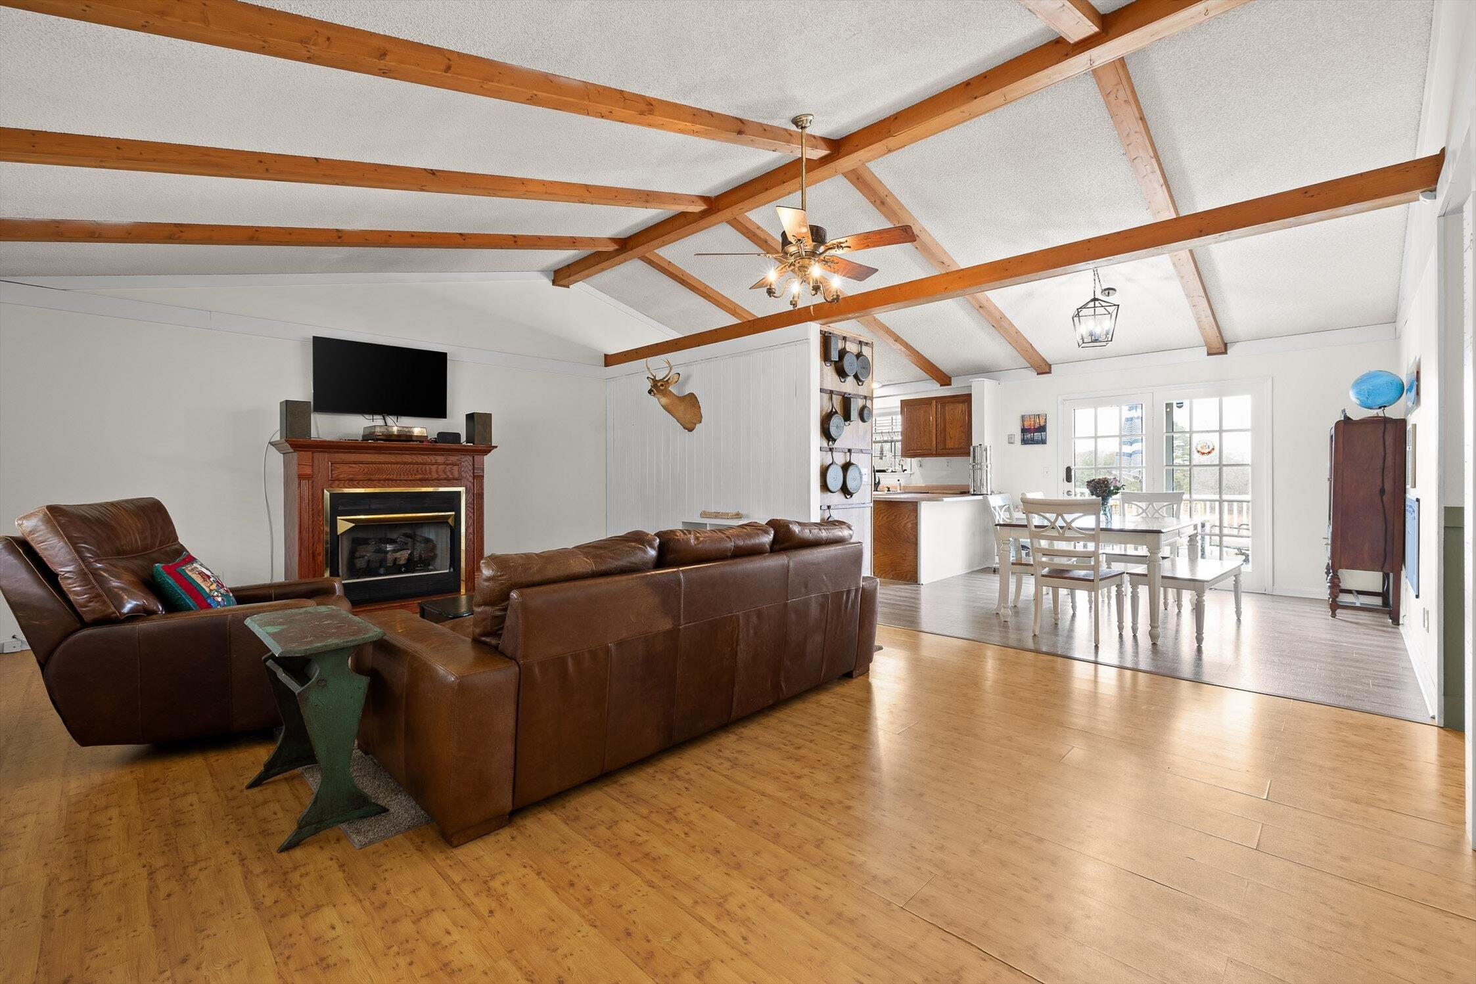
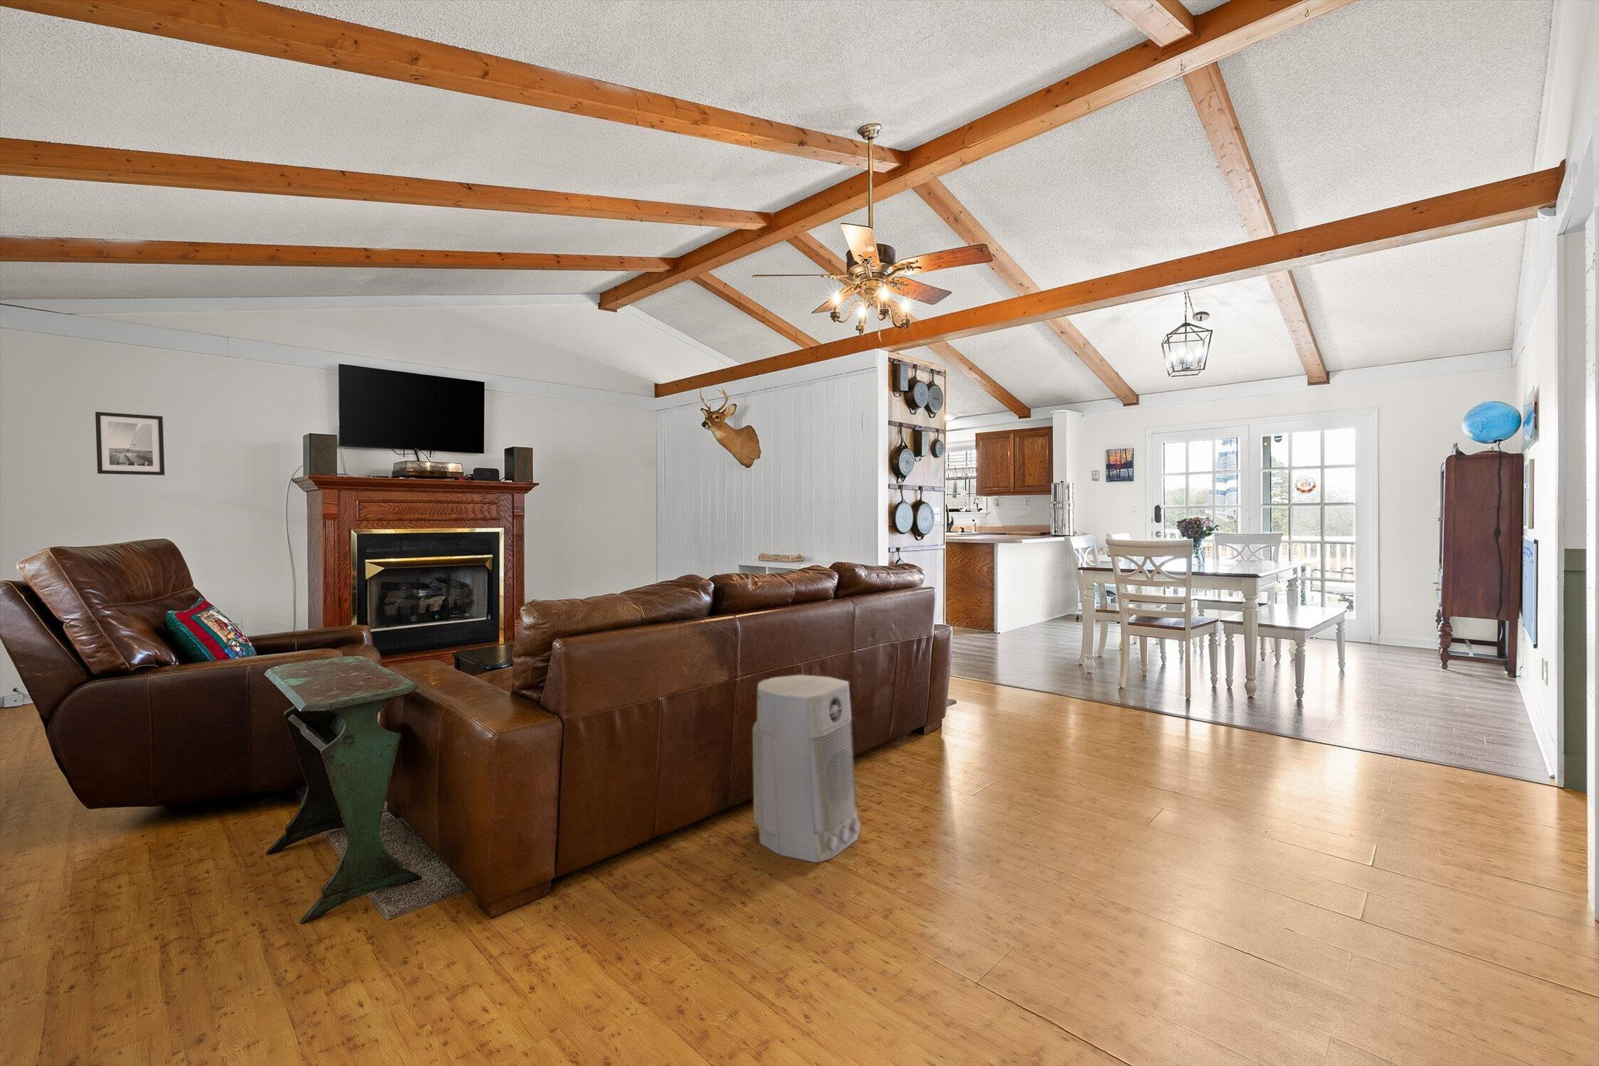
+ wall art [95,412,165,476]
+ air purifier [752,673,861,864]
